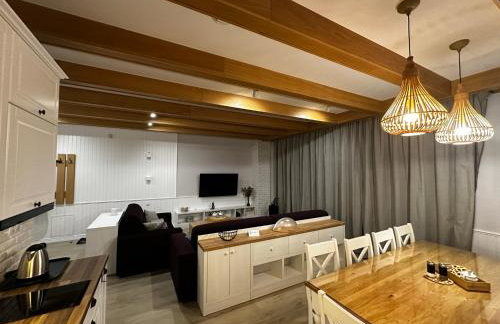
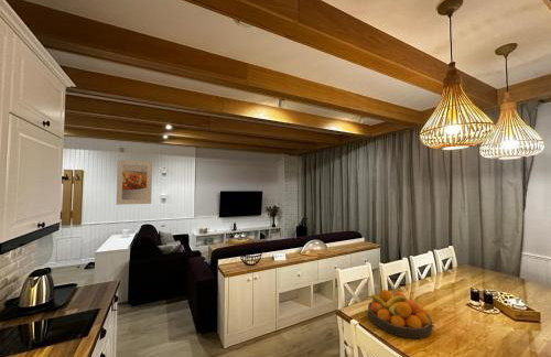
+ fruit bowl [366,289,433,339]
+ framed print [115,159,153,206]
